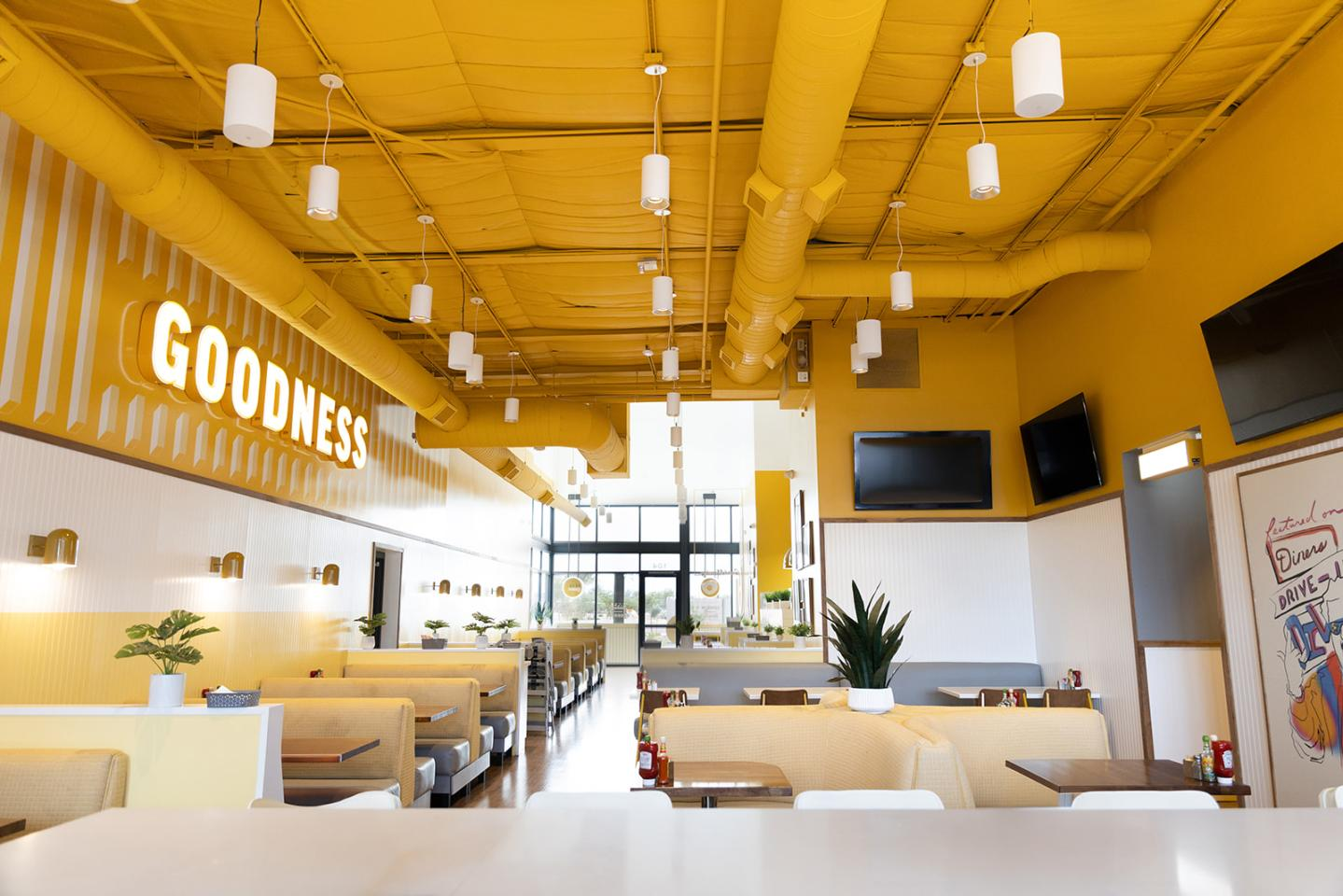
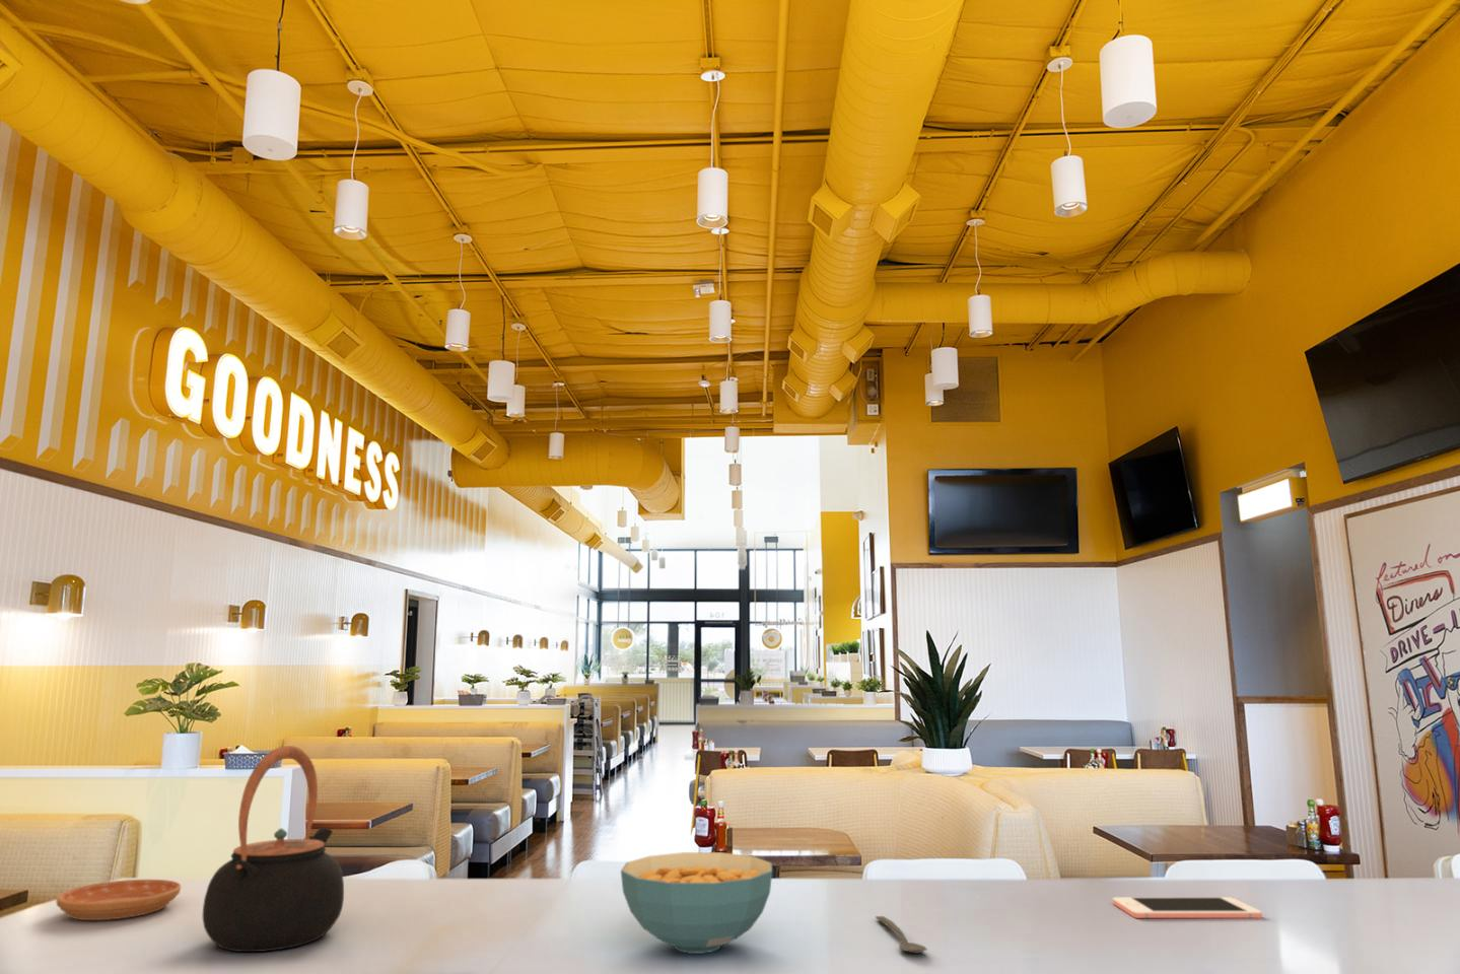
+ spoon [874,915,928,953]
+ cell phone [1112,896,1263,920]
+ cereal bowl [620,851,773,954]
+ teapot [202,745,345,952]
+ saucer [54,878,182,921]
